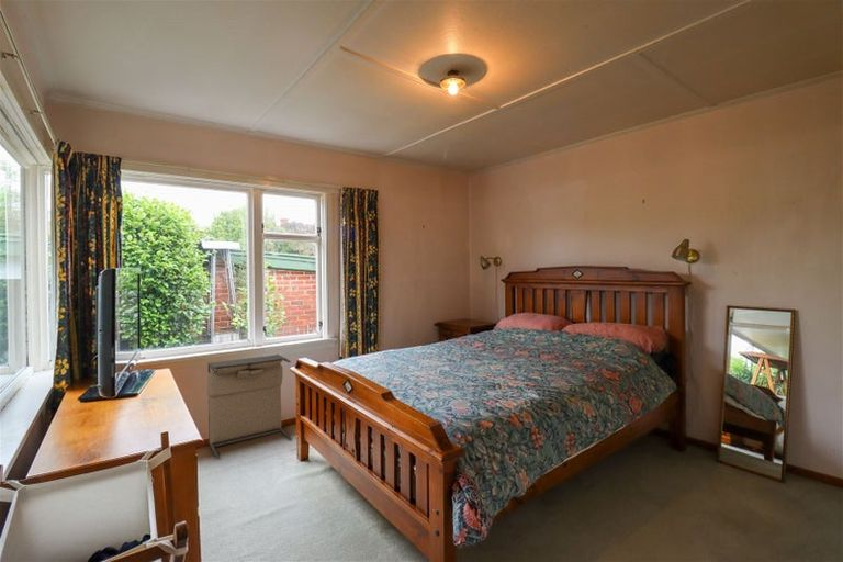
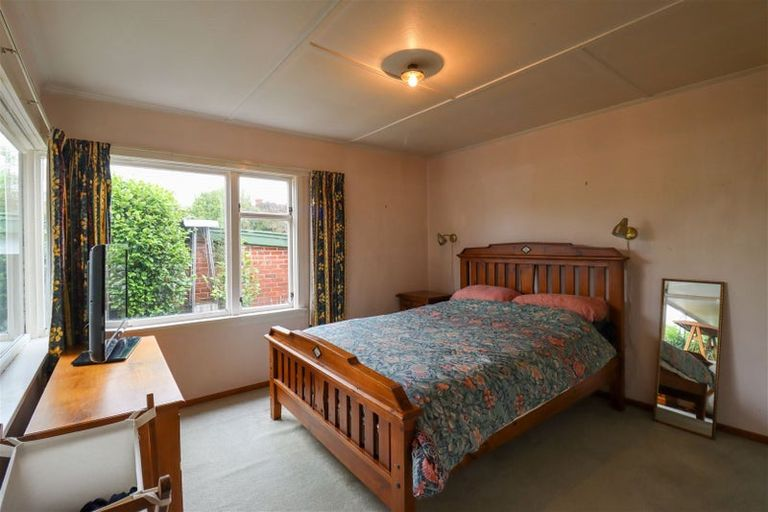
- laundry hamper [206,353,293,459]
